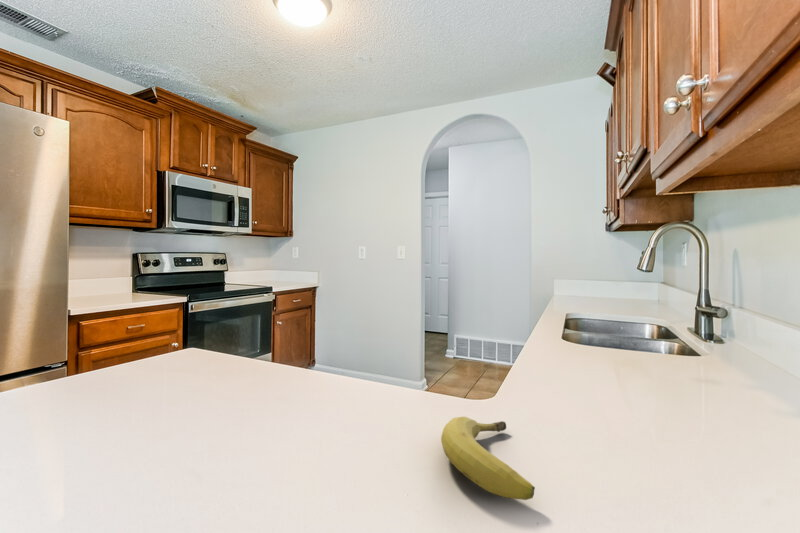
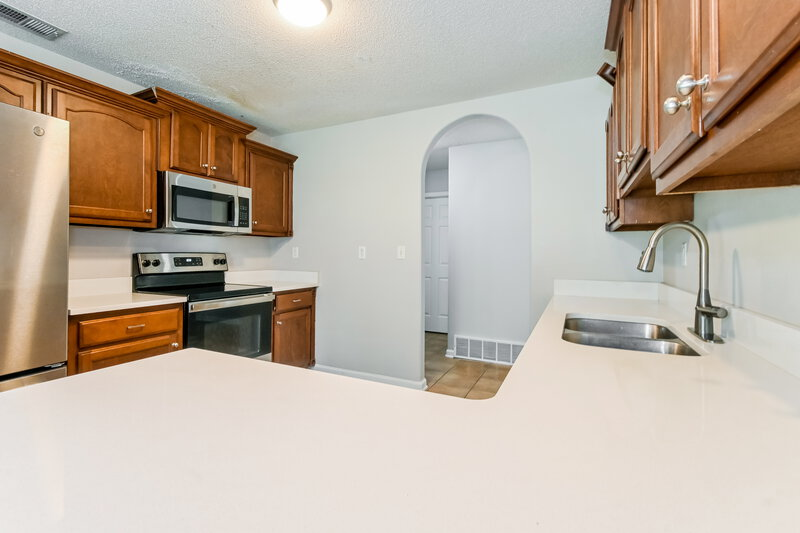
- fruit [440,416,536,501]
